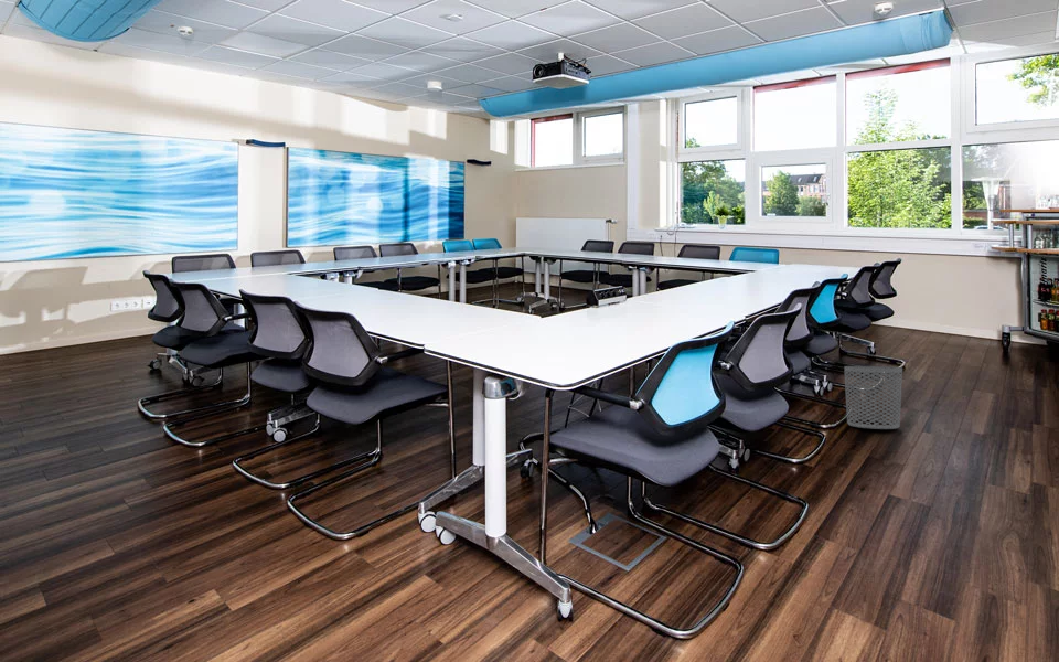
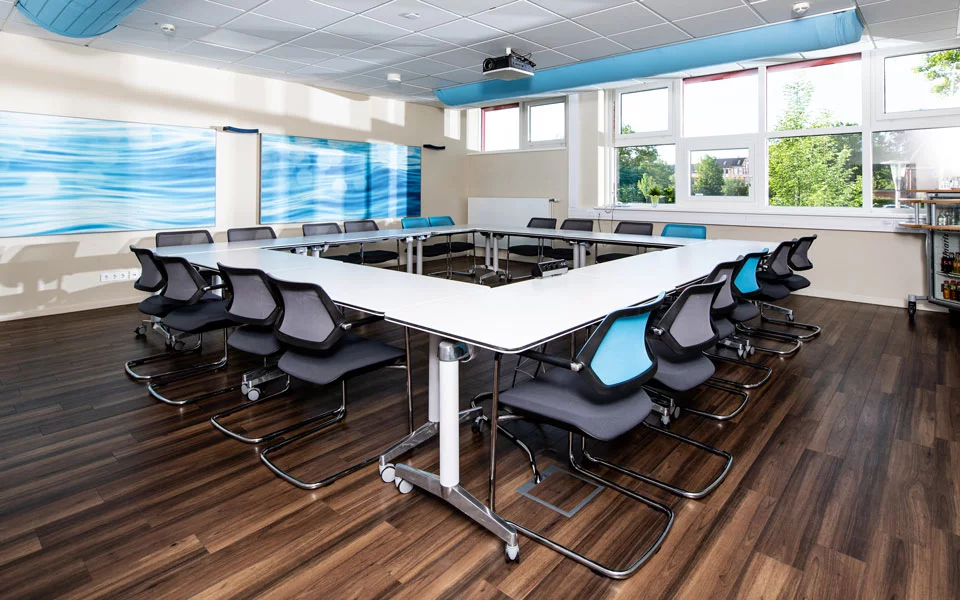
- waste bin [844,365,903,430]
